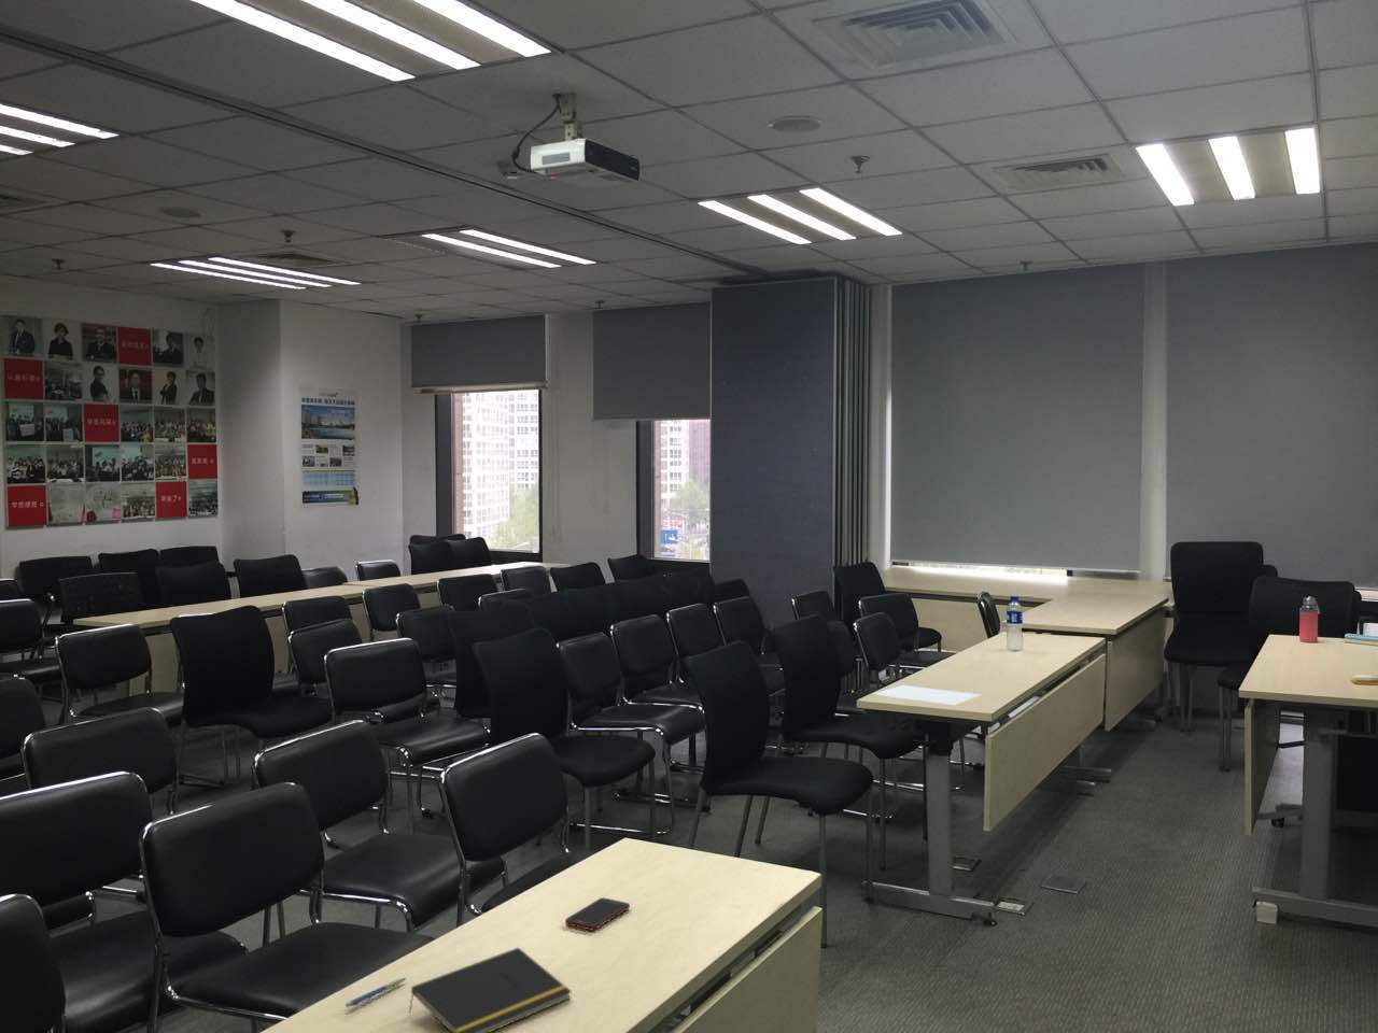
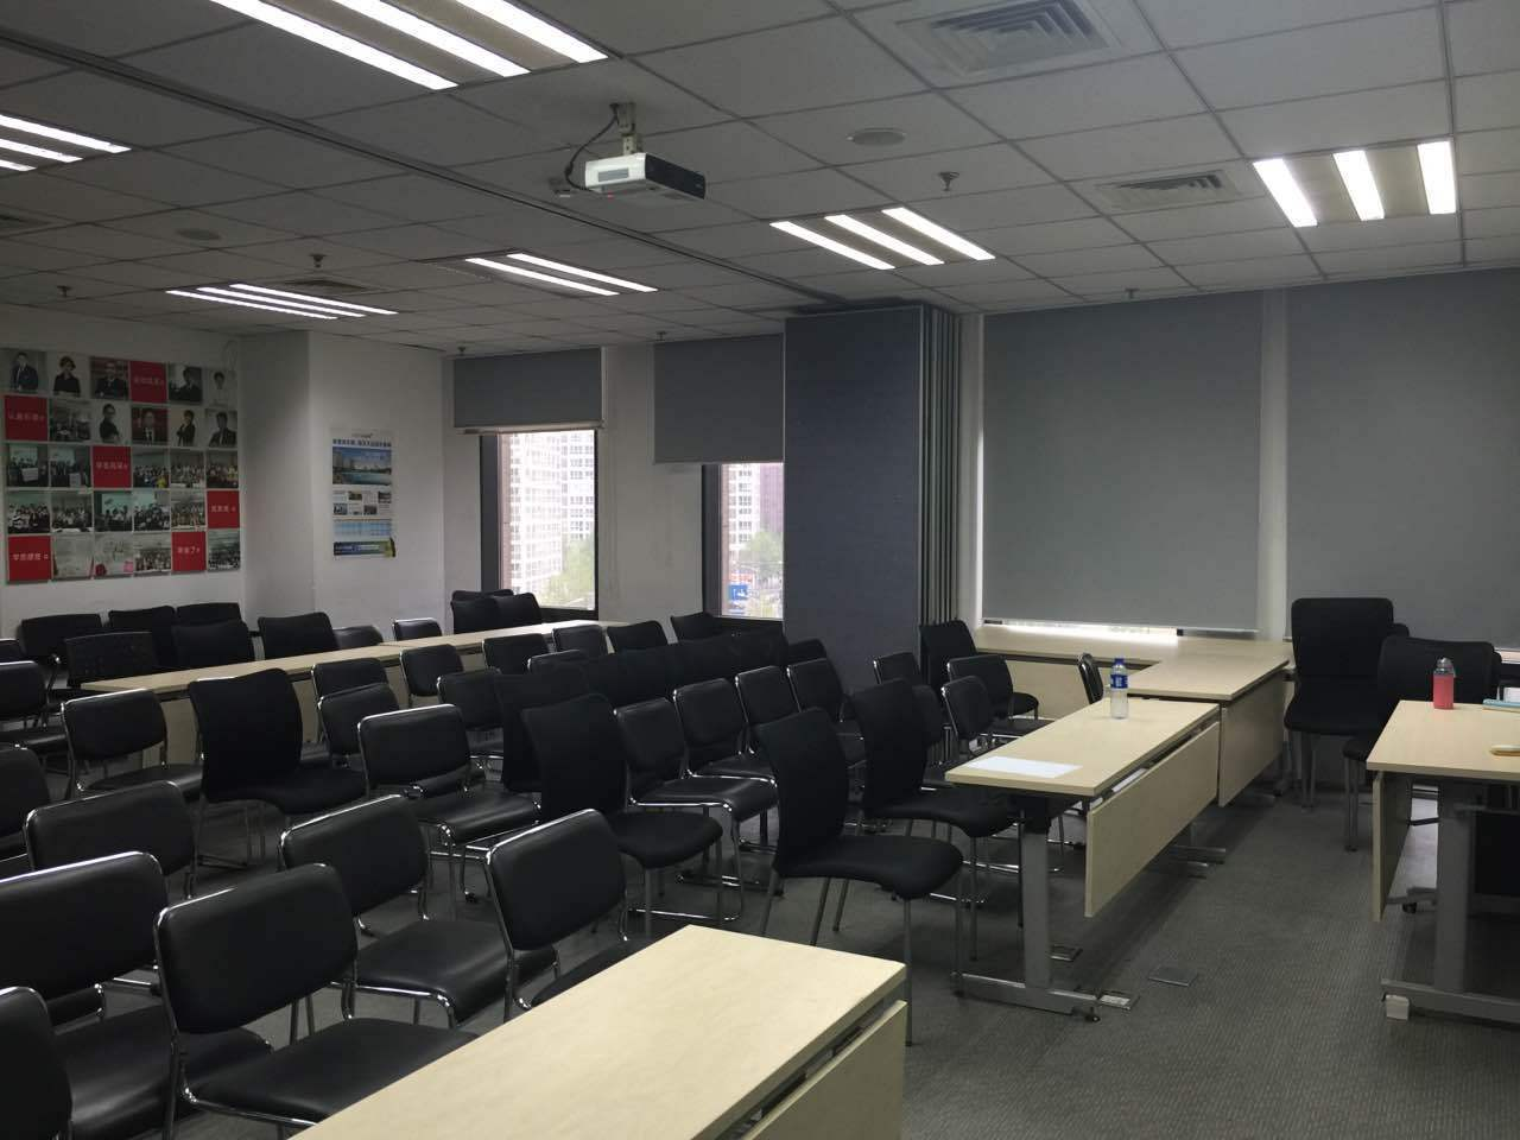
- cell phone [564,896,630,931]
- notepad [408,946,573,1033]
- pen [345,977,407,1008]
